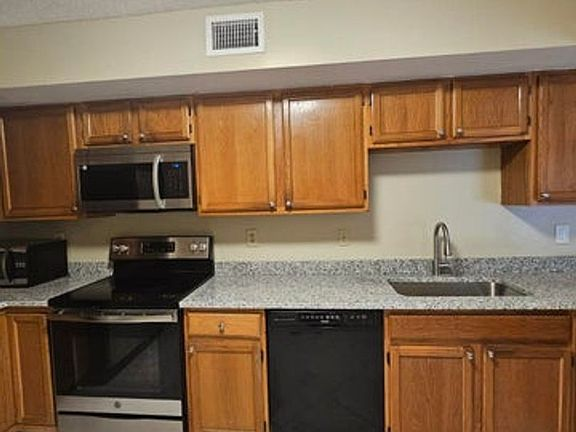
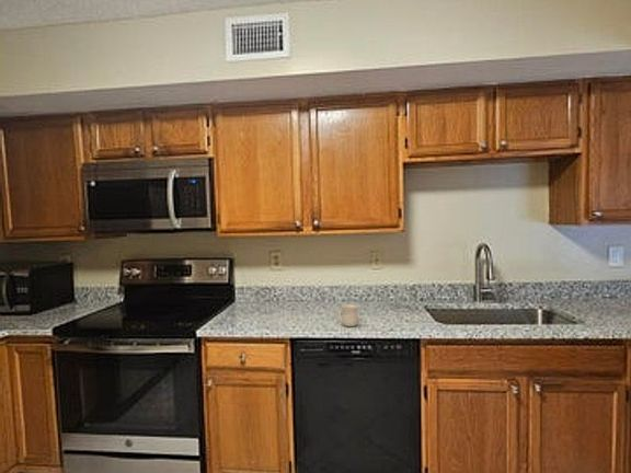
+ mug [333,303,359,327]
